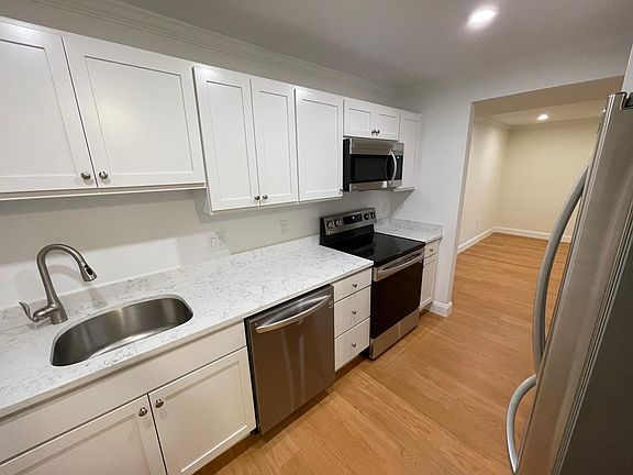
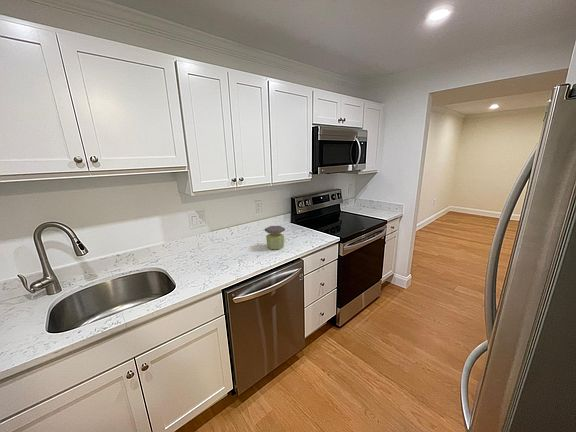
+ jar [264,225,286,250]
